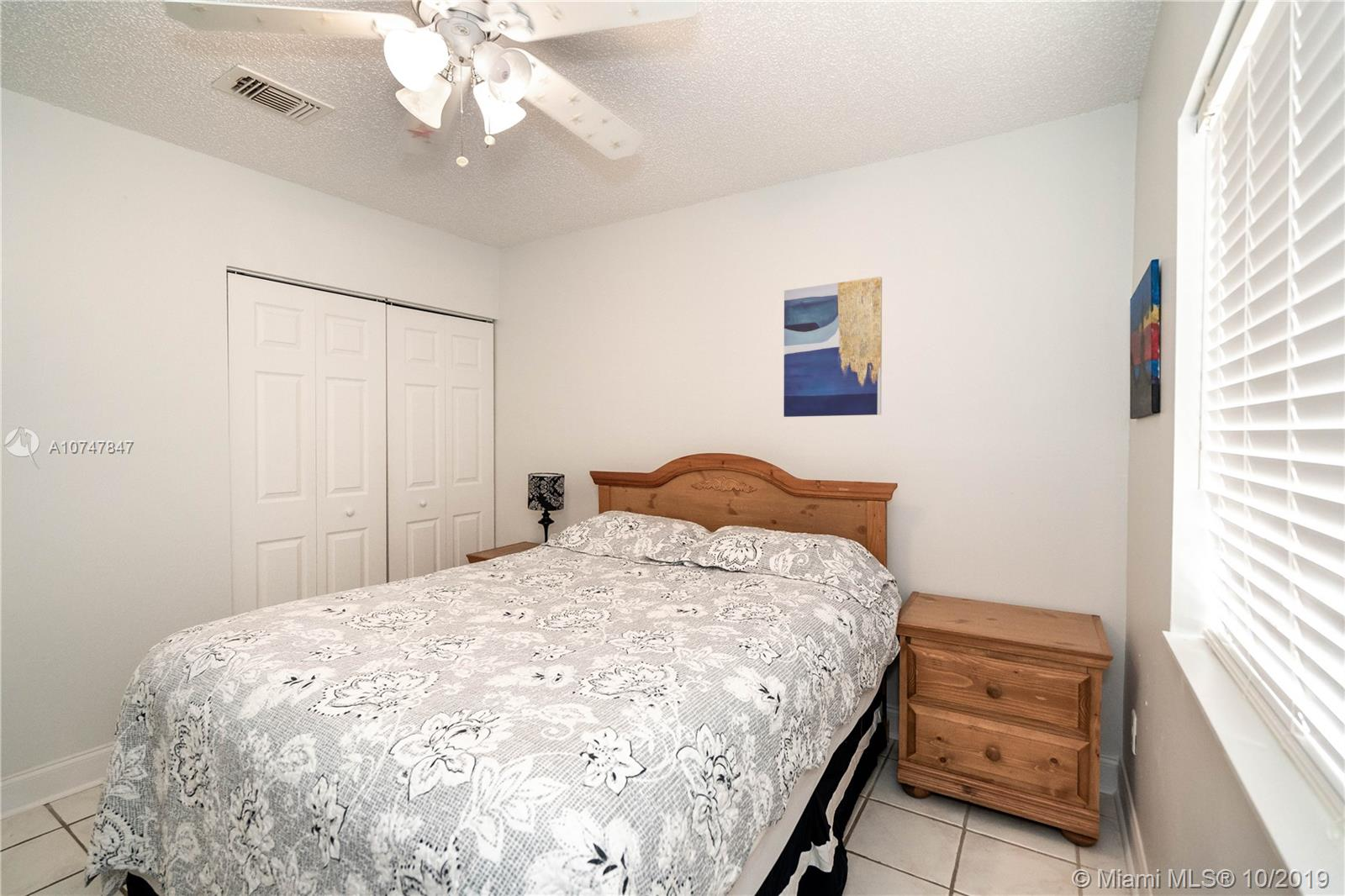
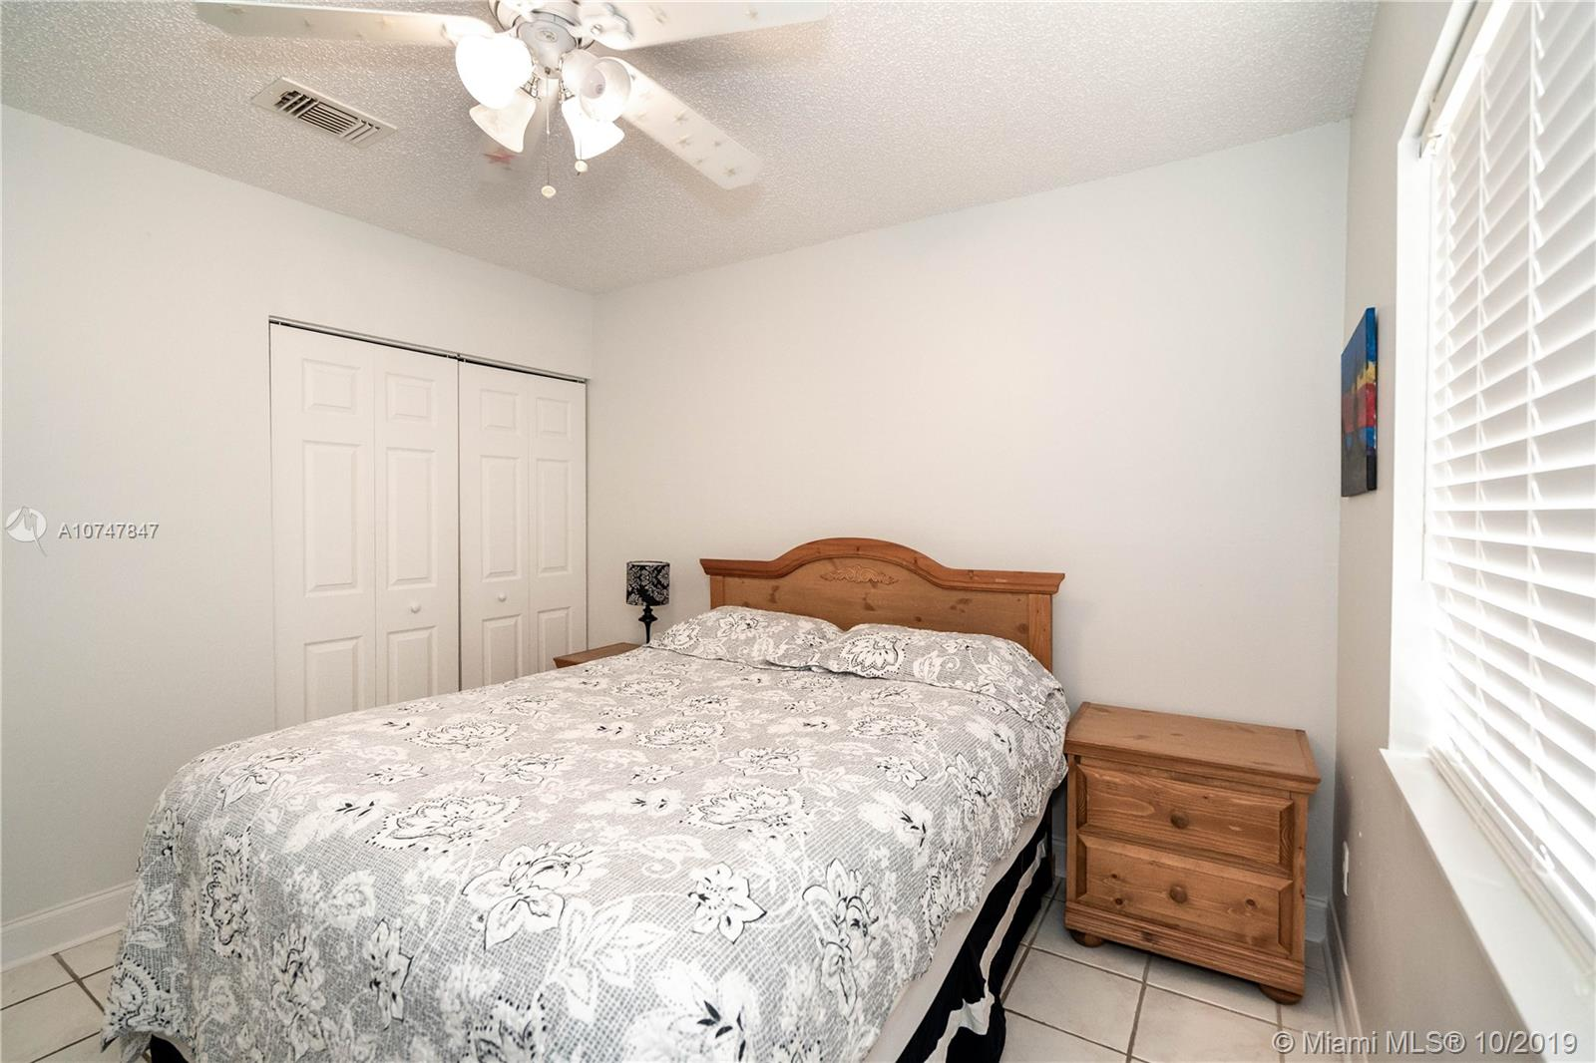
- wall art [783,276,883,418]
